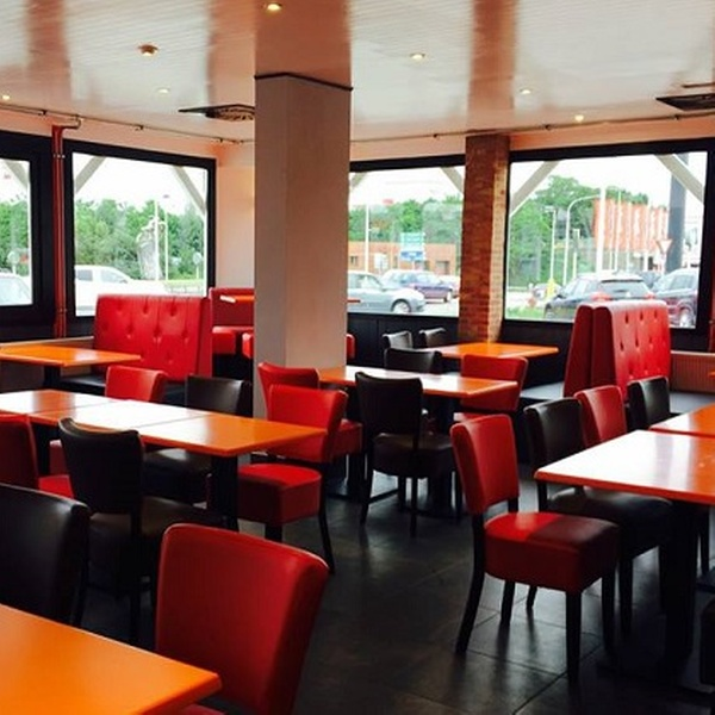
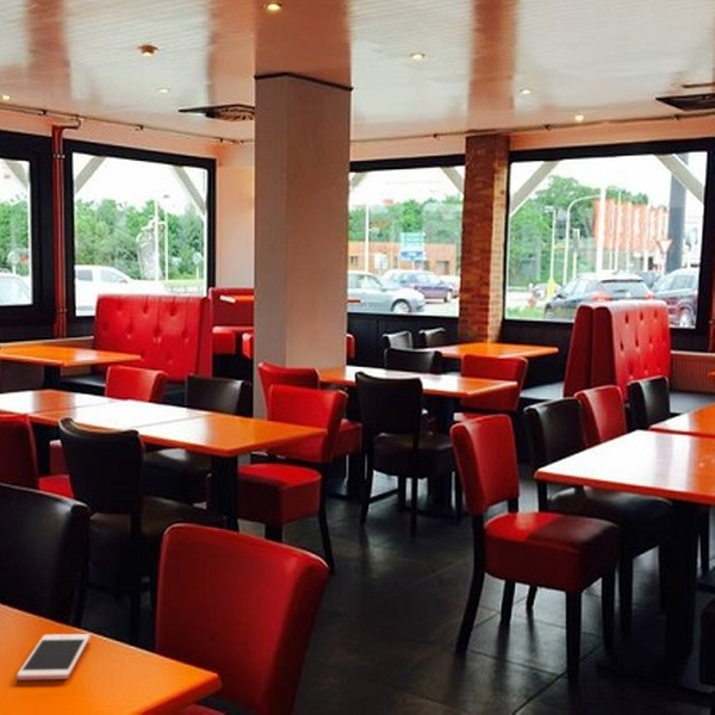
+ cell phone [15,633,92,682]
